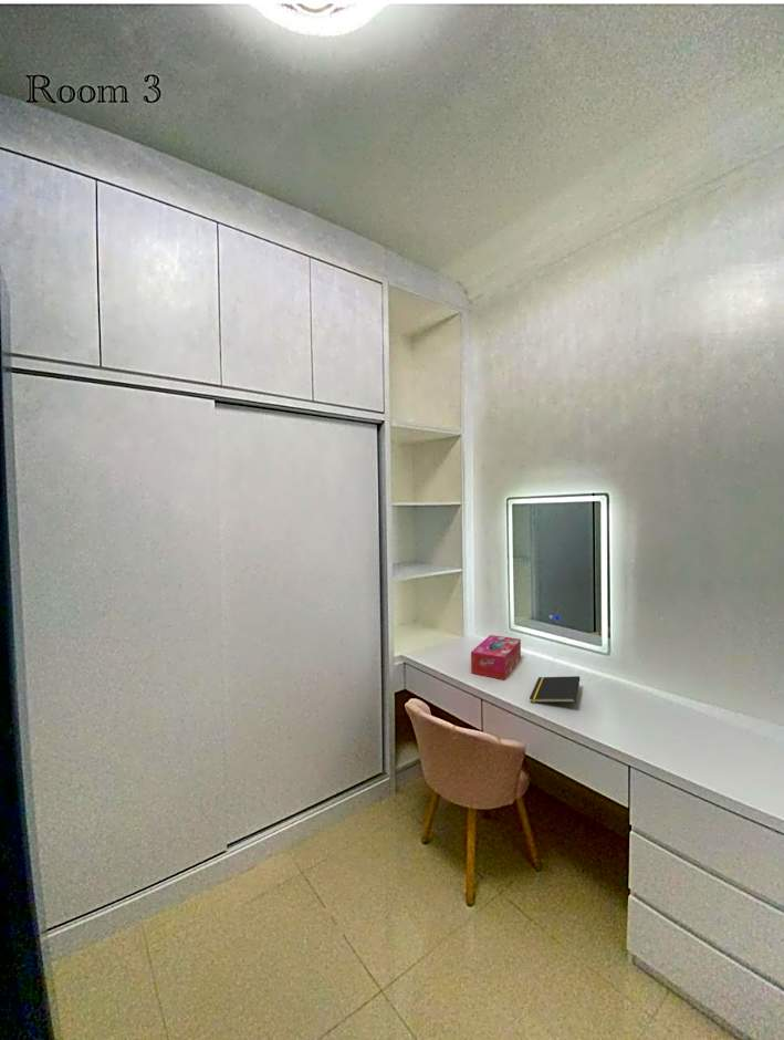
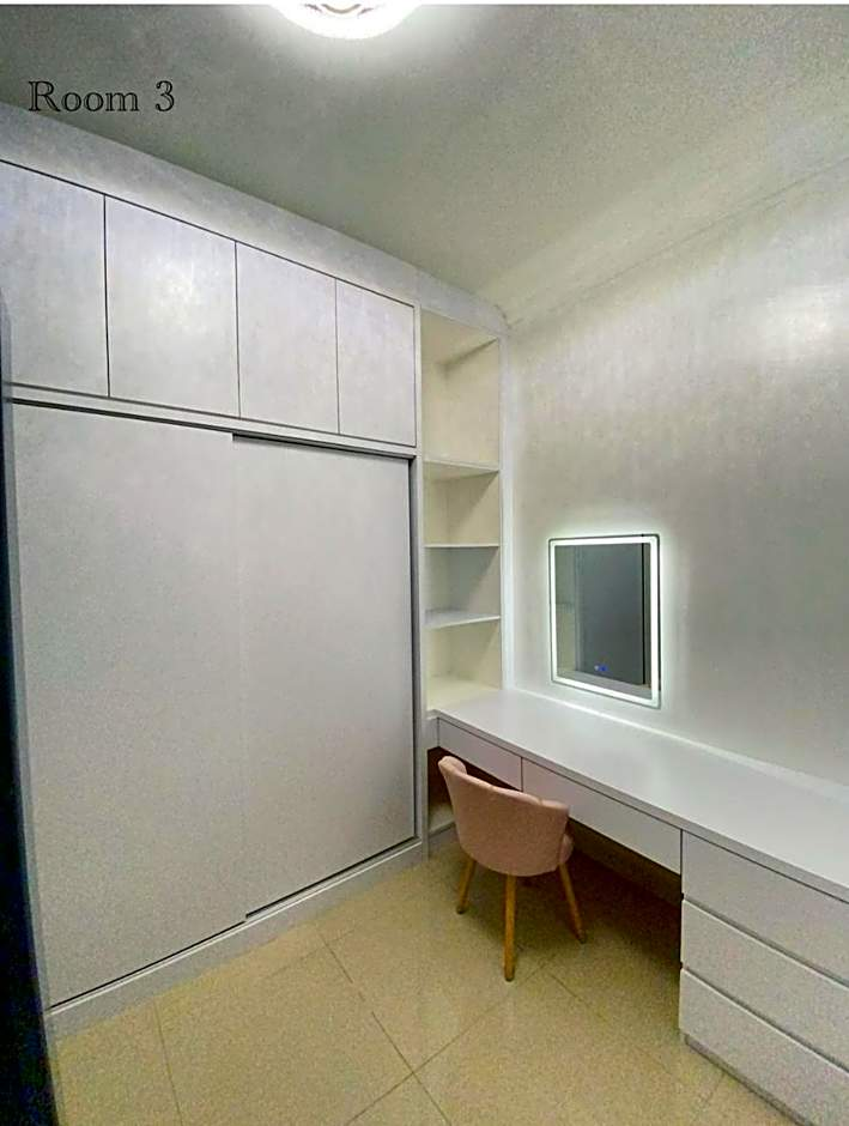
- tissue box [470,634,522,680]
- notepad [529,675,581,704]
